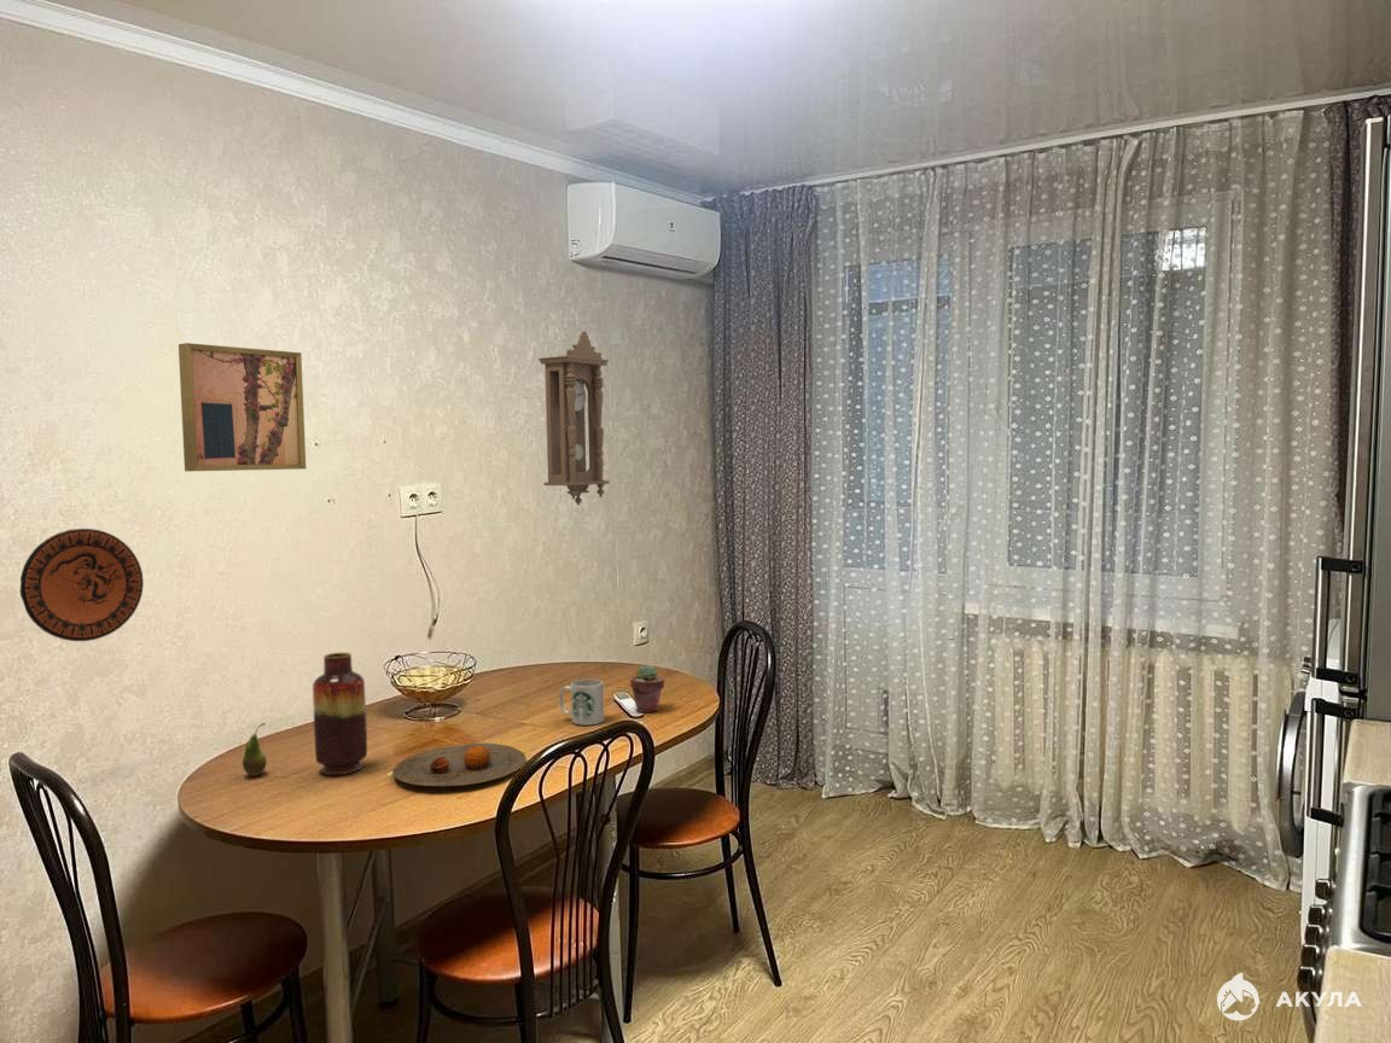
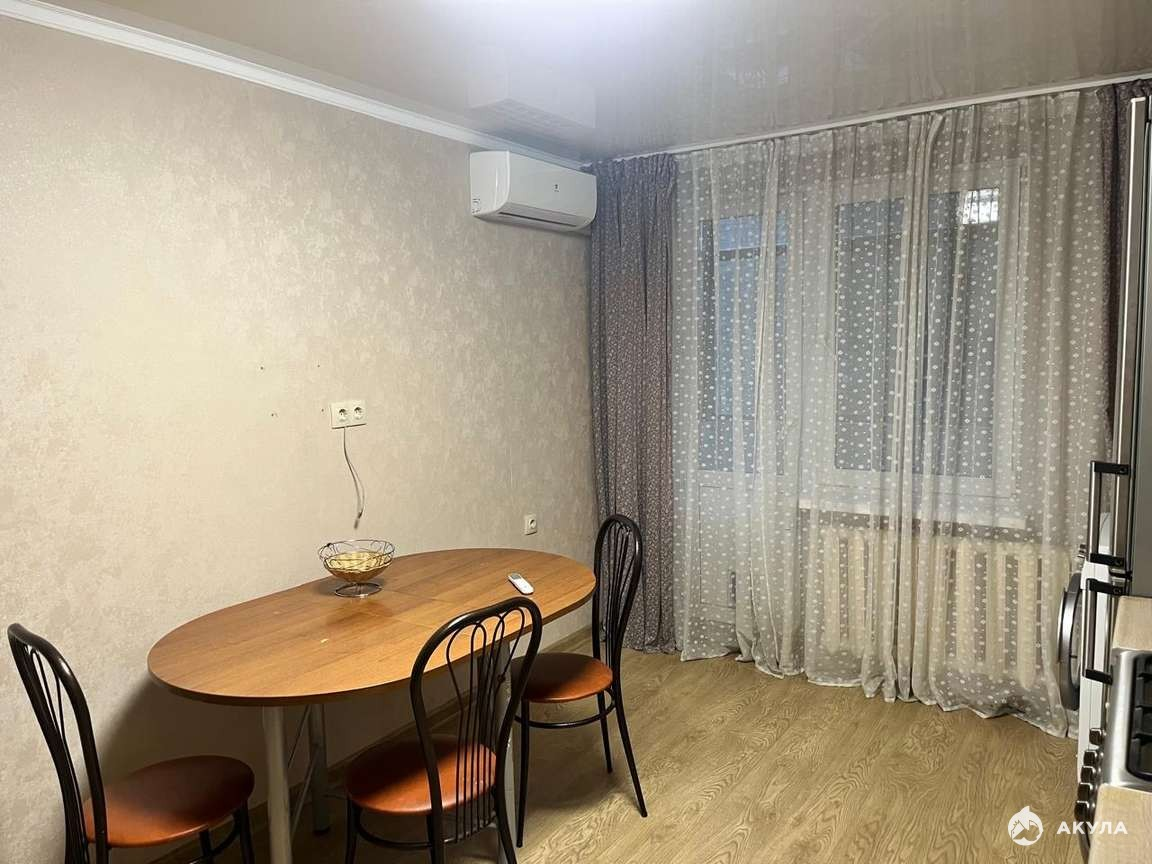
- pendulum clock [537,330,611,506]
- fruit [241,722,268,777]
- wall art [177,342,307,472]
- vase [312,652,368,776]
- potted succulent [629,664,665,713]
- plate [391,742,528,787]
- mug [558,678,605,727]
- decorative plate [19,528,145,642]
